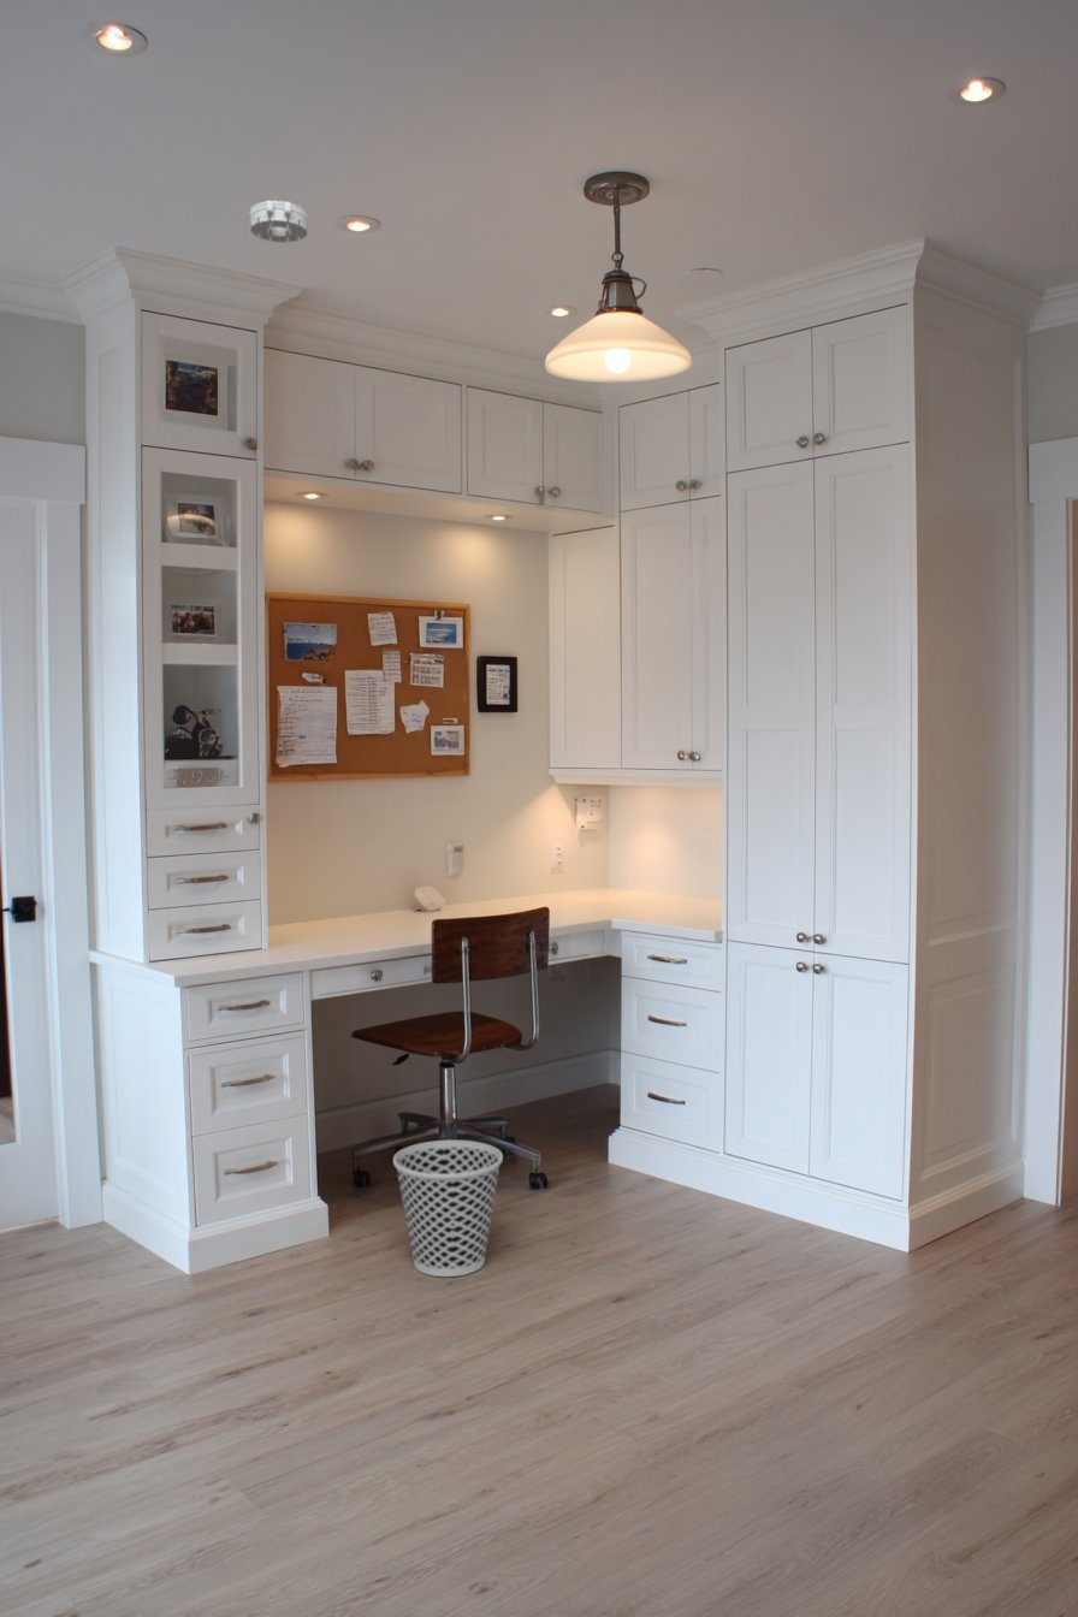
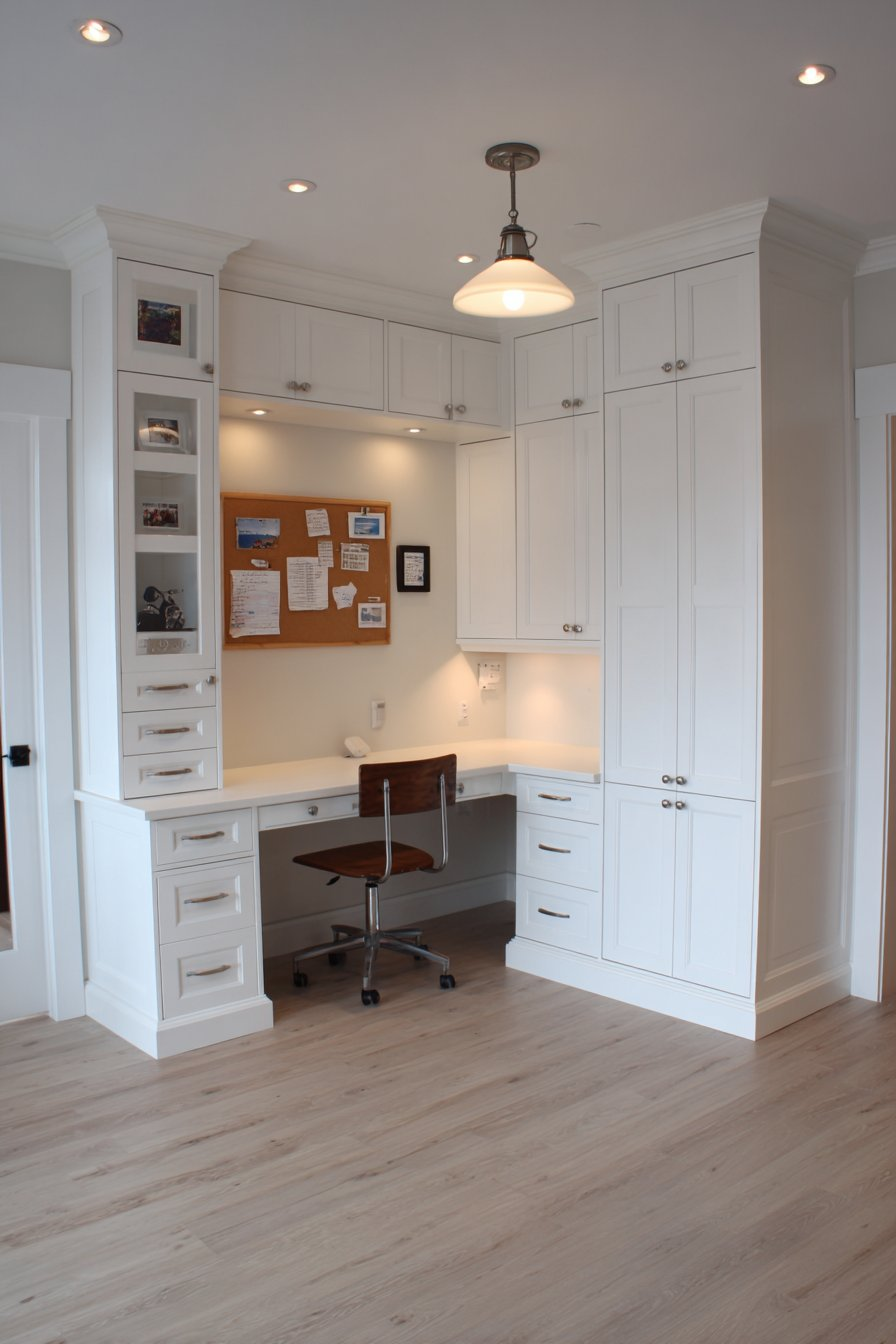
- wastebasket [392,1139,504,1278]
- smoke detector [249,200,309,244]
